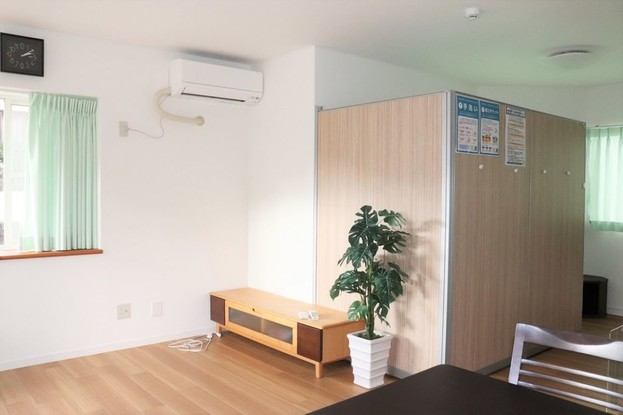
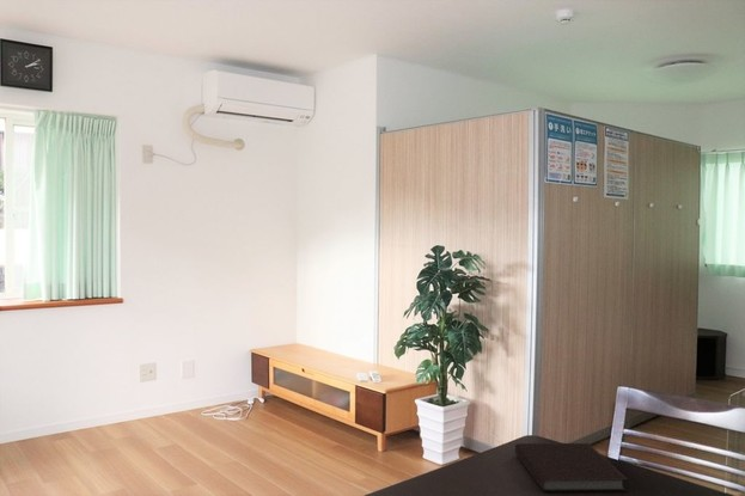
+ notebook [514,442,629,494]
